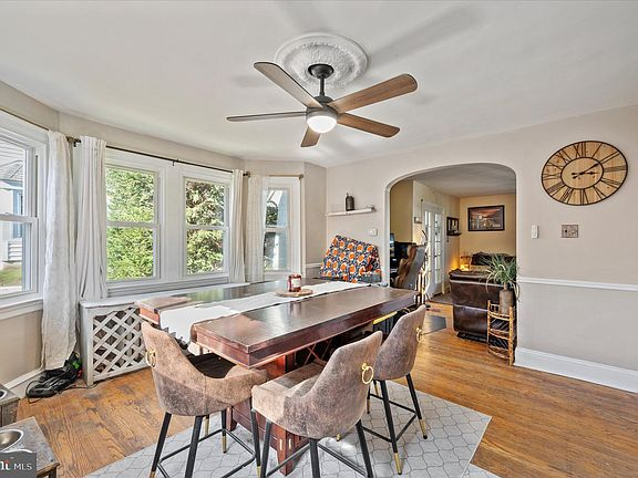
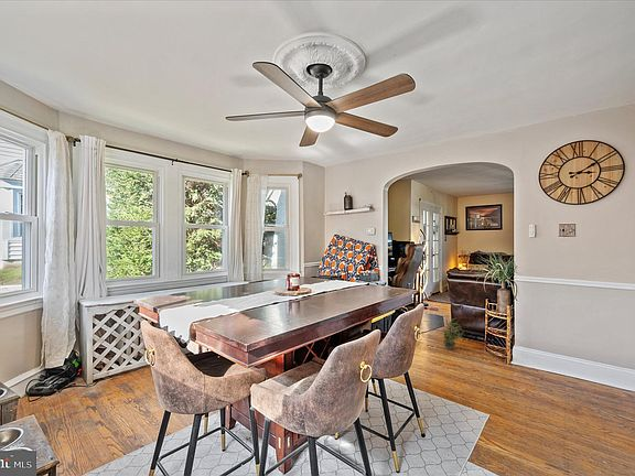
+ potted plant [440,315,465,350]
